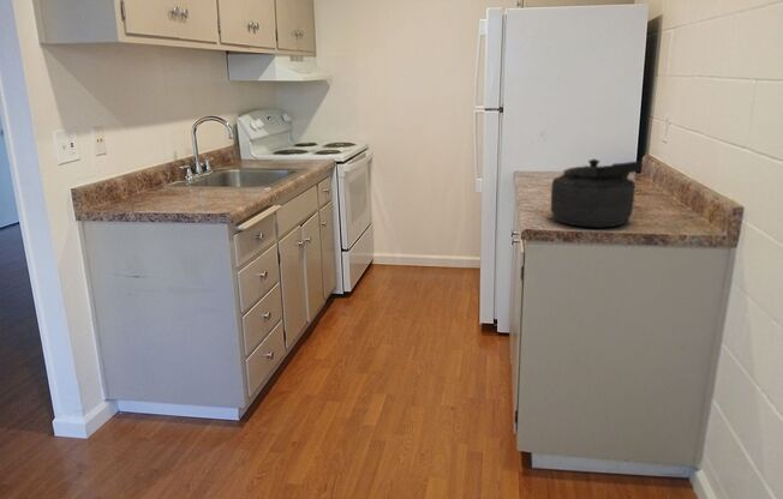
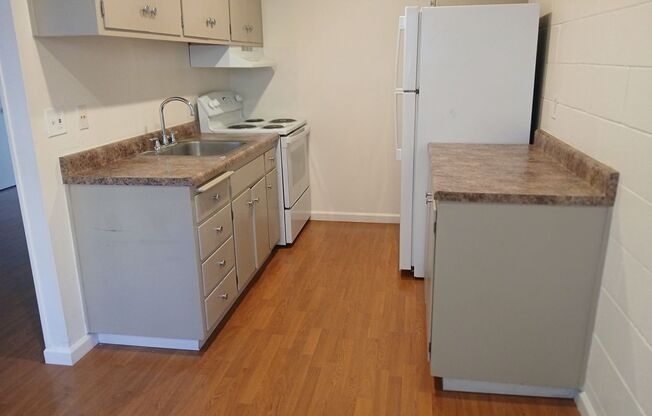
- kettle [550,158,642,229]
